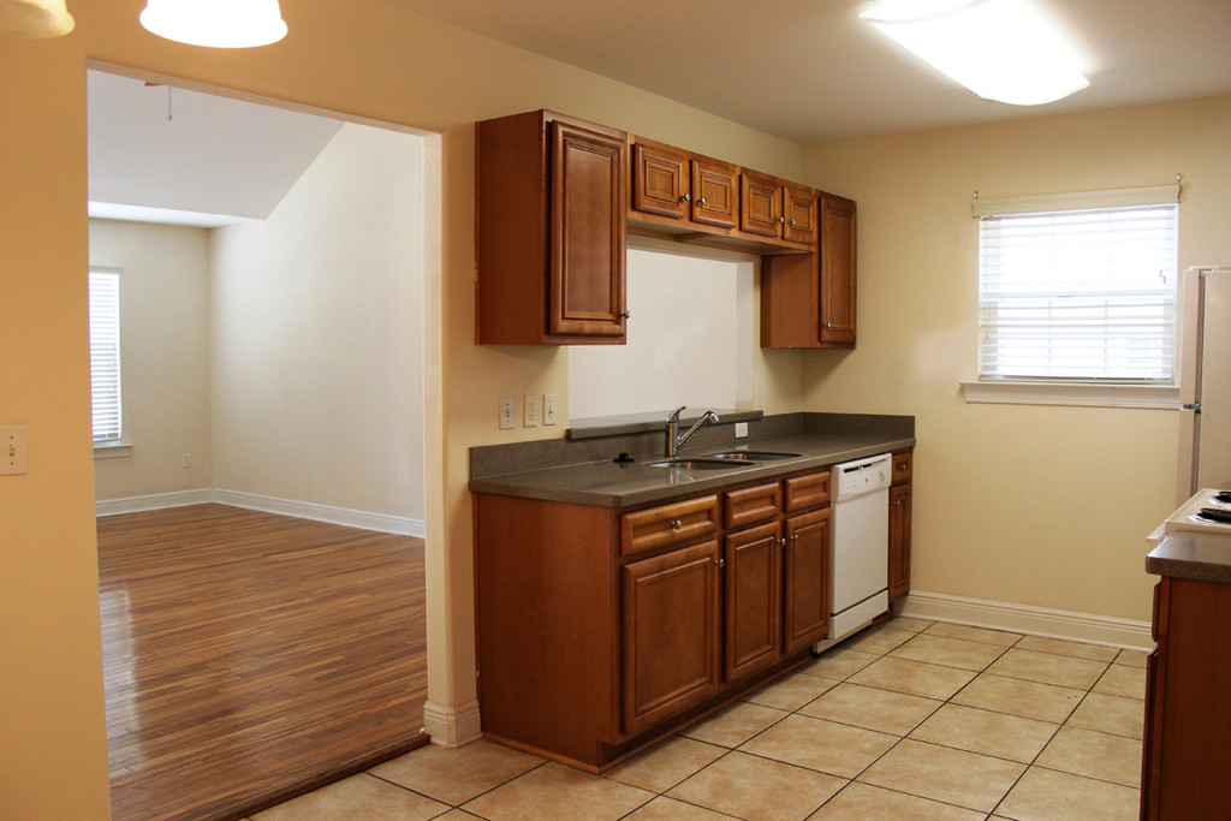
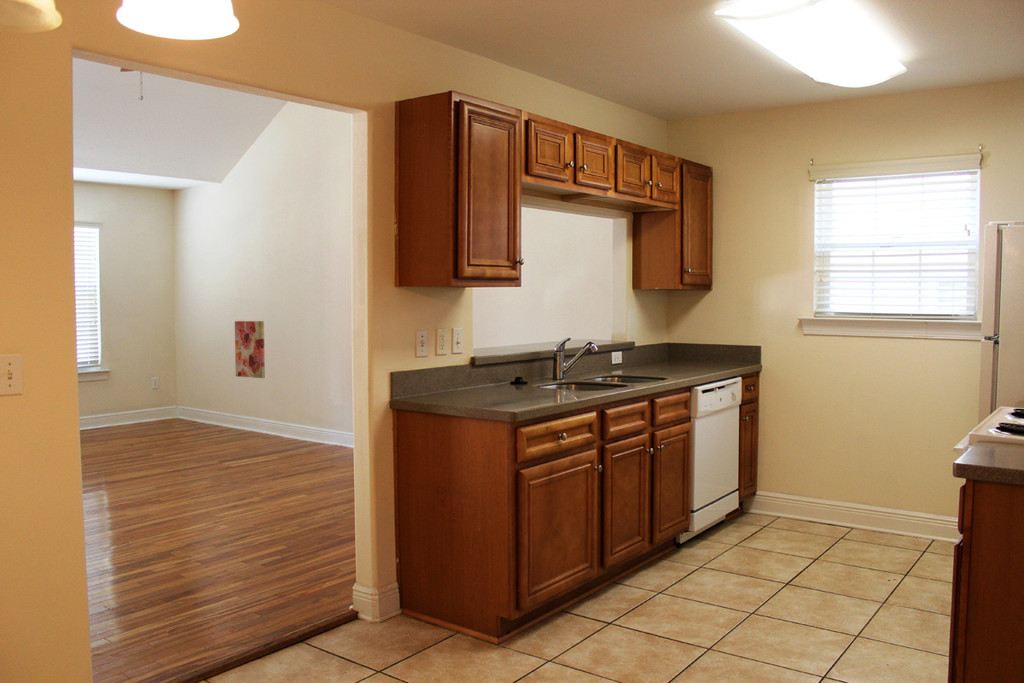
+ wall art [234,320,266,379]
